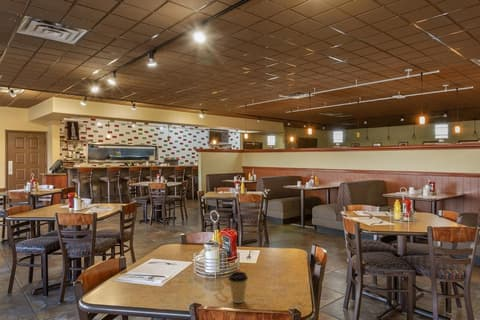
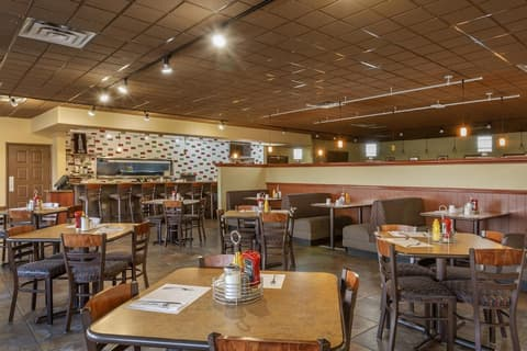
- coffee cup [227,271,249,304]
